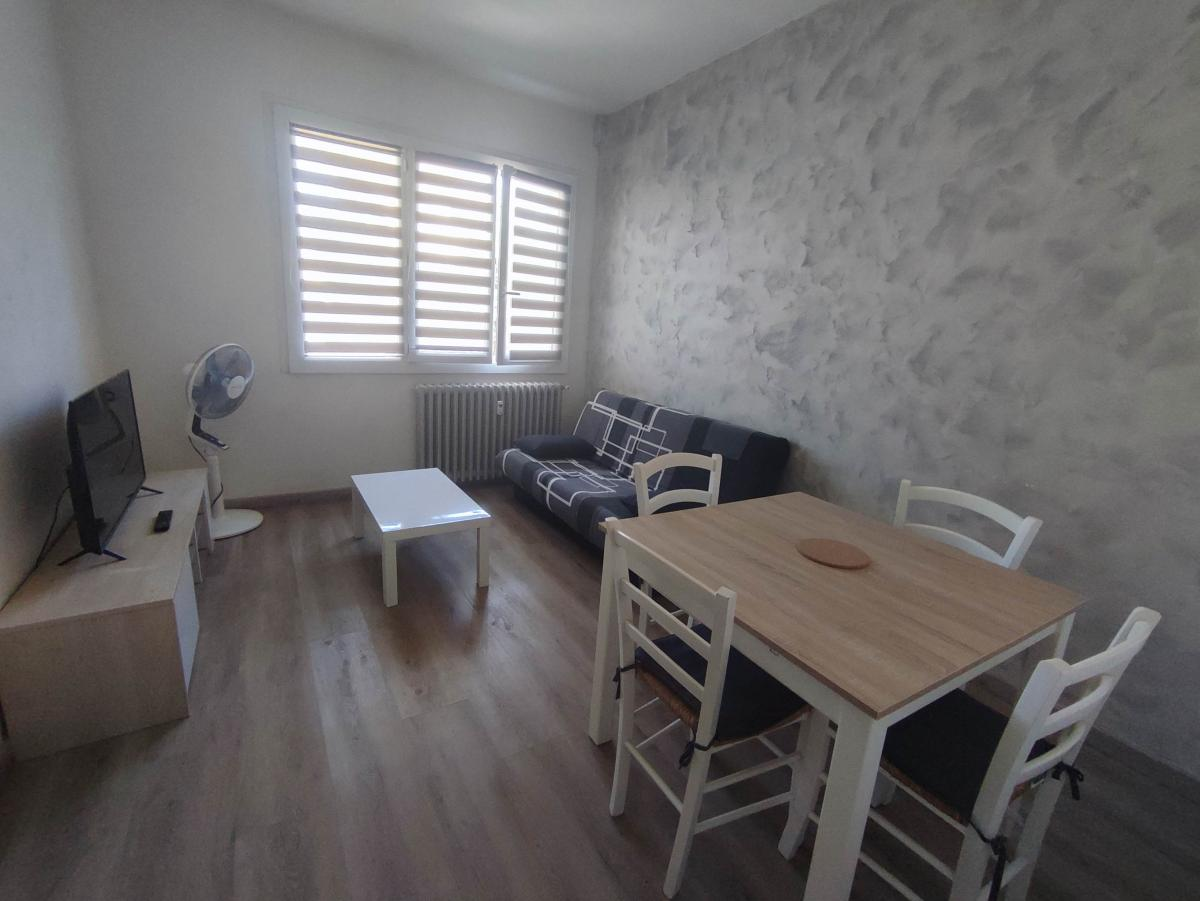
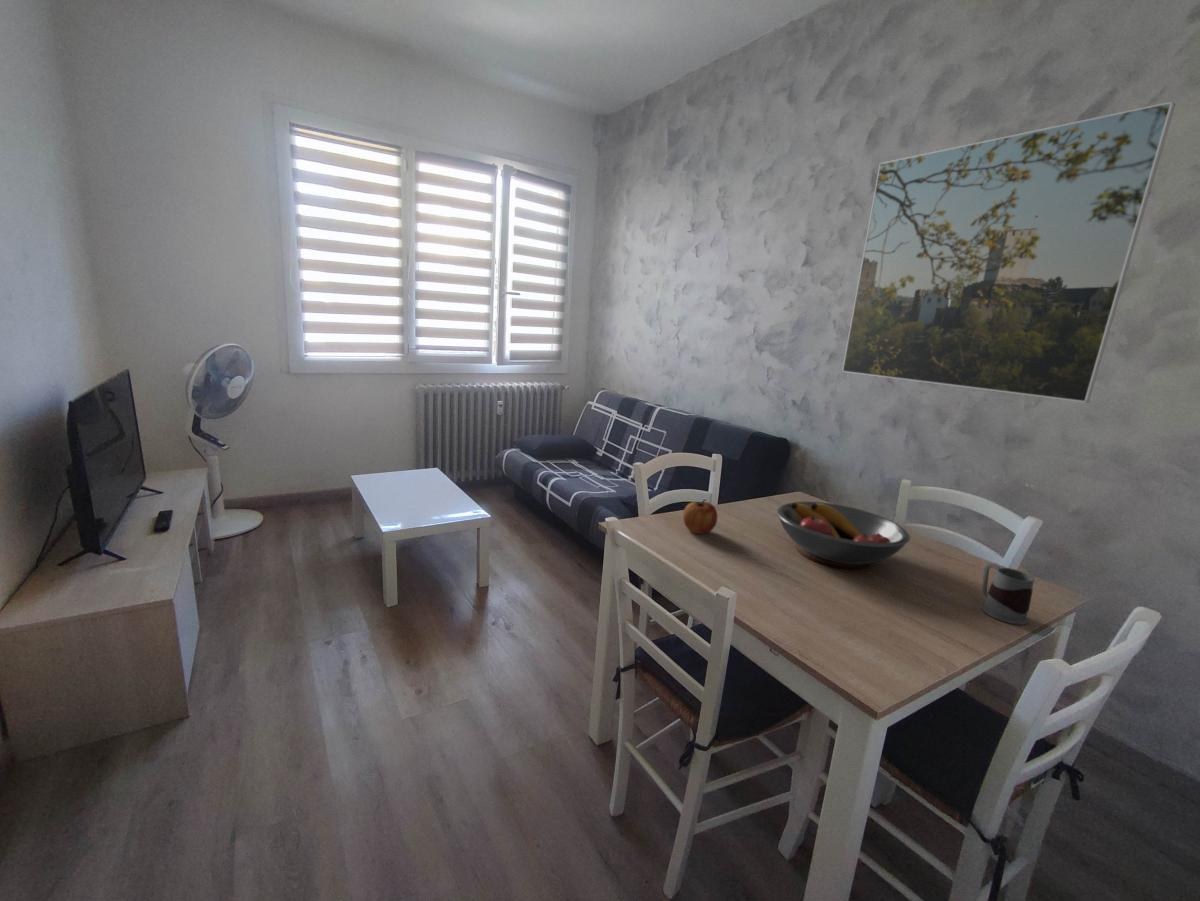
+ fruit bowl [776,501,911,565]
+ mug [980,563,1035,626]
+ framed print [841,100,1176,403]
+ apple [682,498,719,535]
